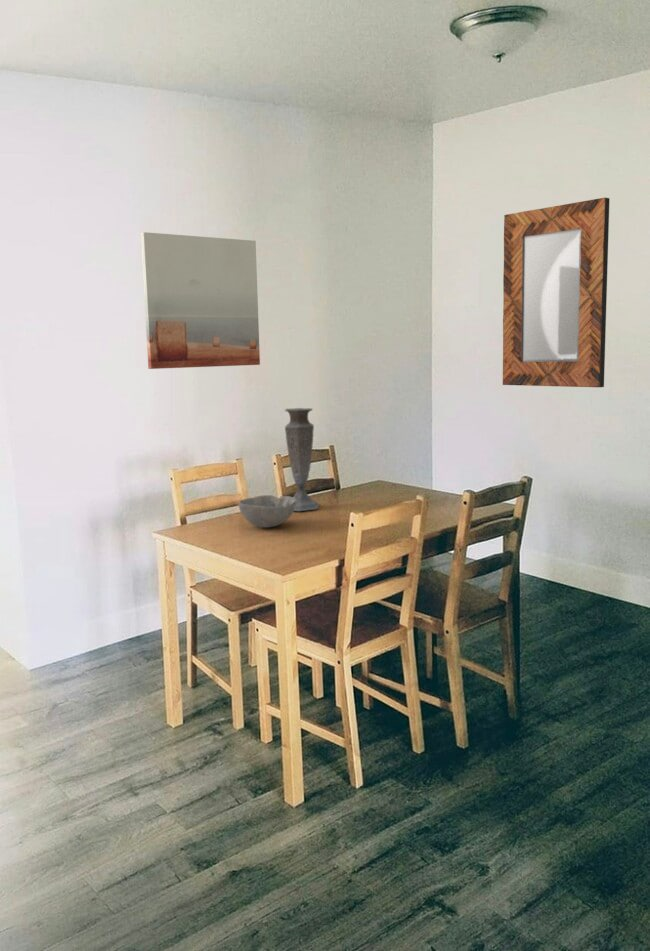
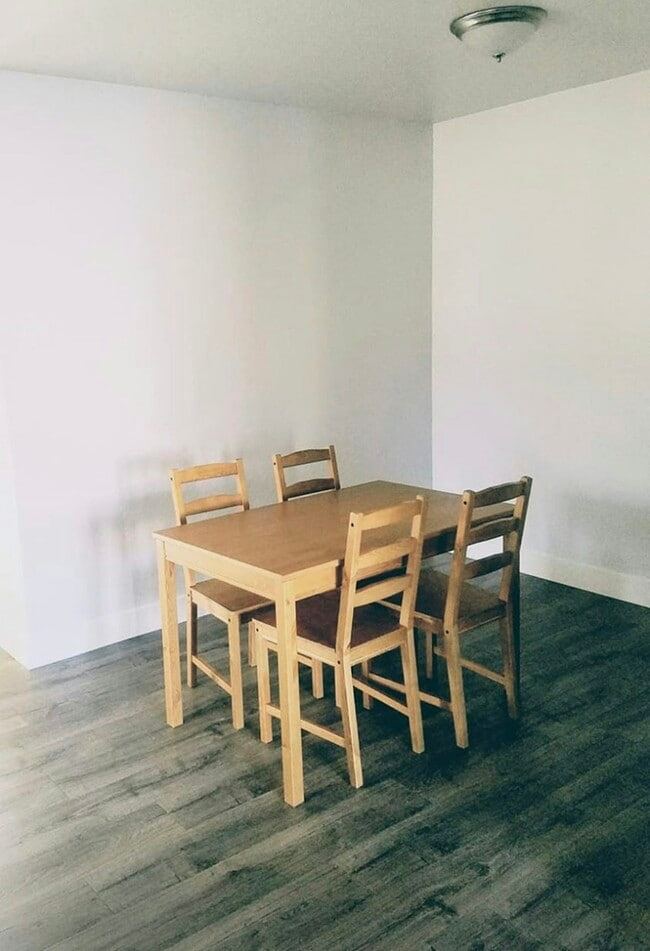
- vase [284,407,320,512]
- wall art [140,231,261,370]
- bowl [237,494,297,529]
- home mirror [502,197,610,388]
